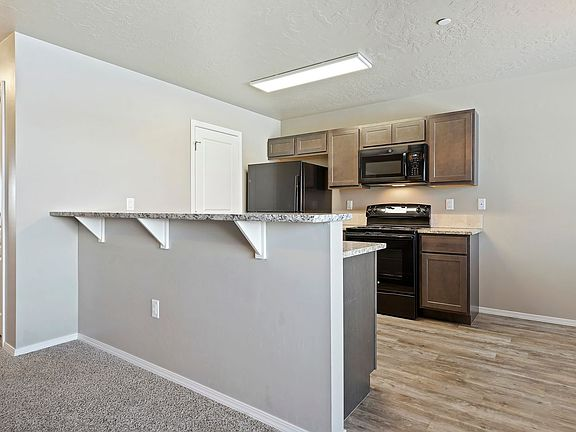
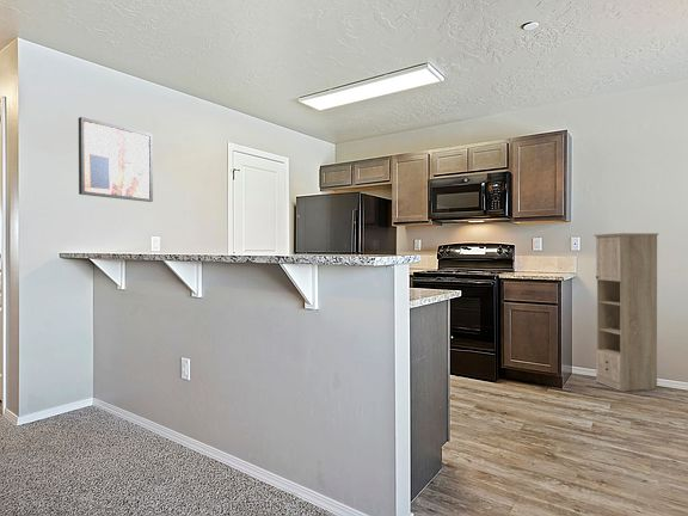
+ wall art [78,116,154,203]
+ storage cabinet [592,232,661,392]
